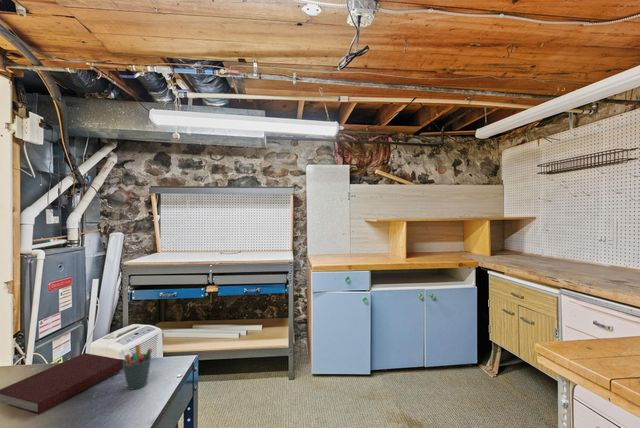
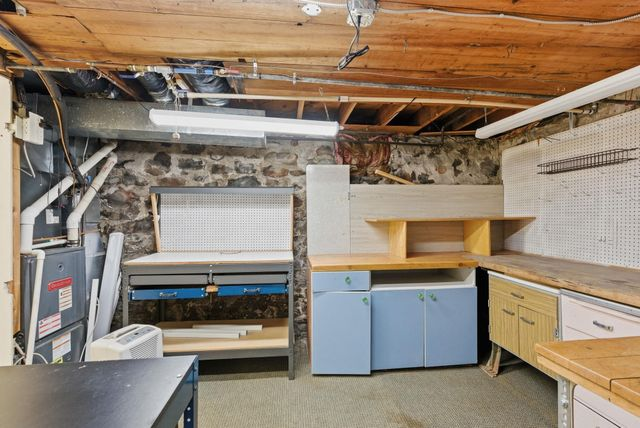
- pen holder [120,344,153,390]
- notebook [0,352,125,415]
